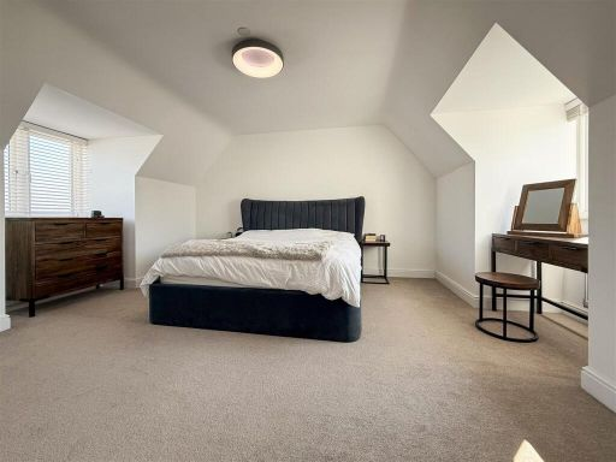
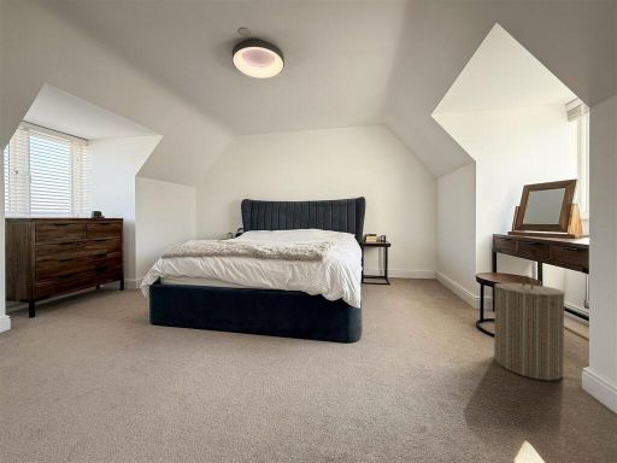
+ laundry hamper [493,274,566,381]
